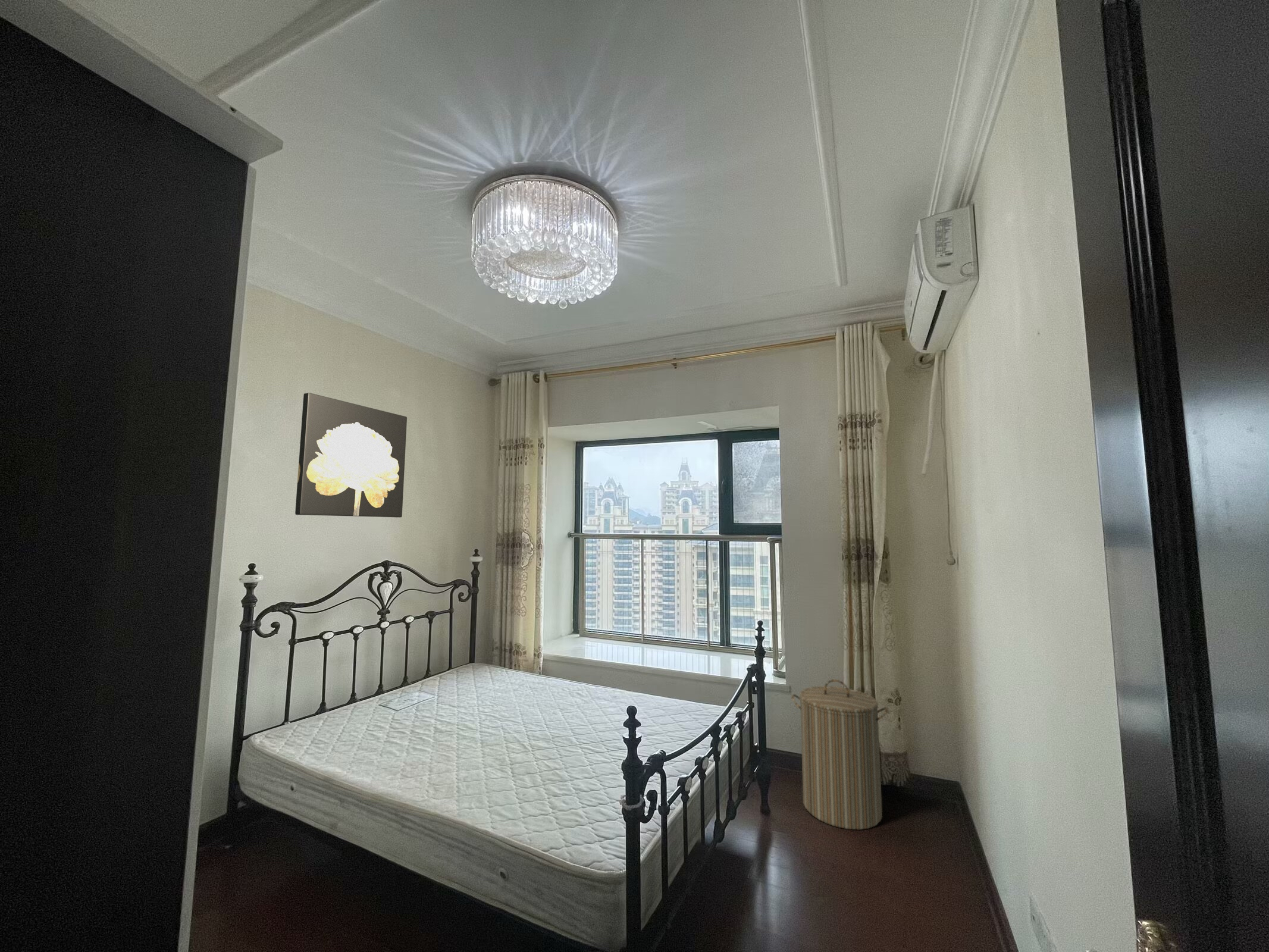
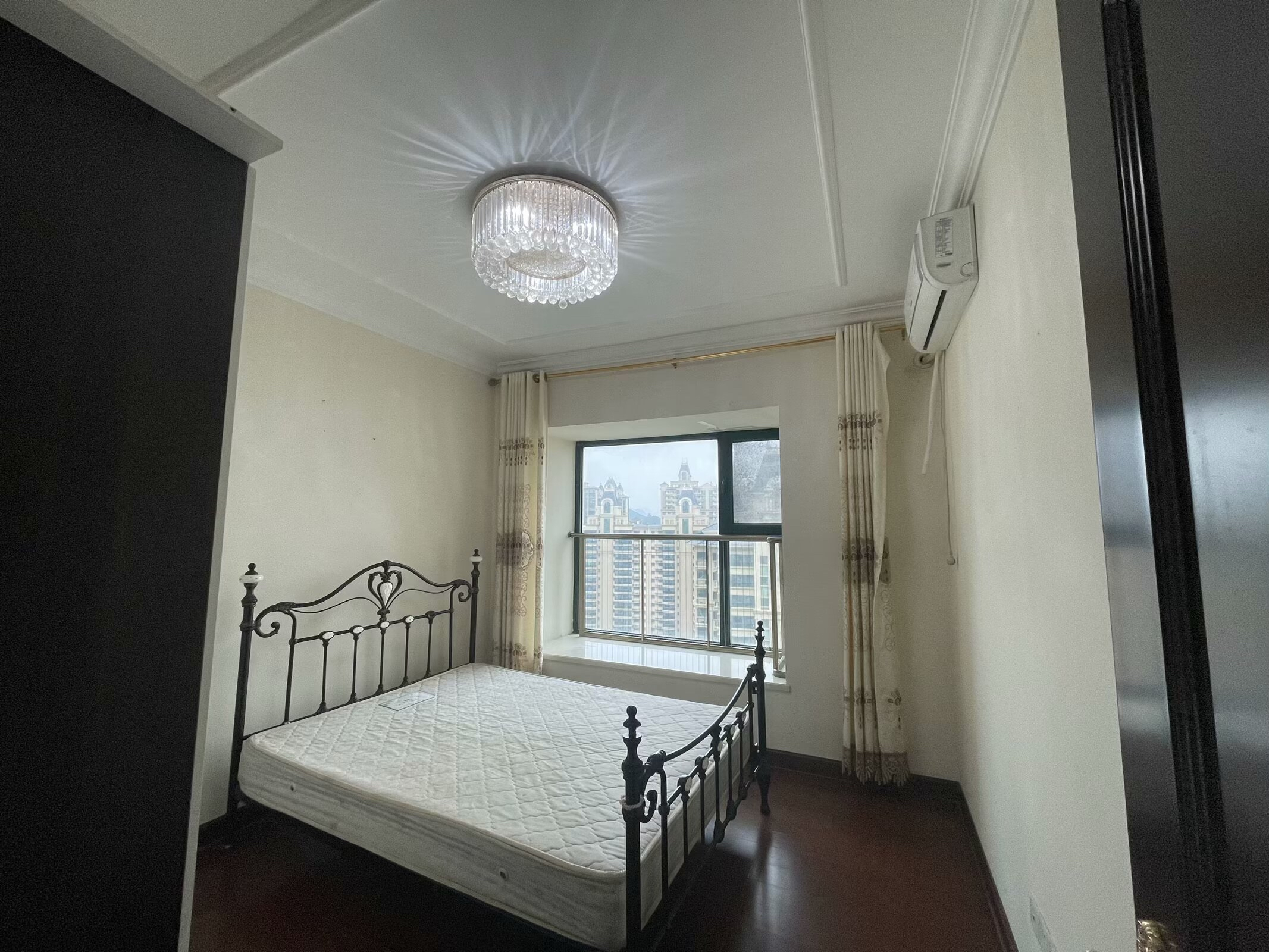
- laundry hamper [791,679,889,831]
- wall art [294,392,408,518]
